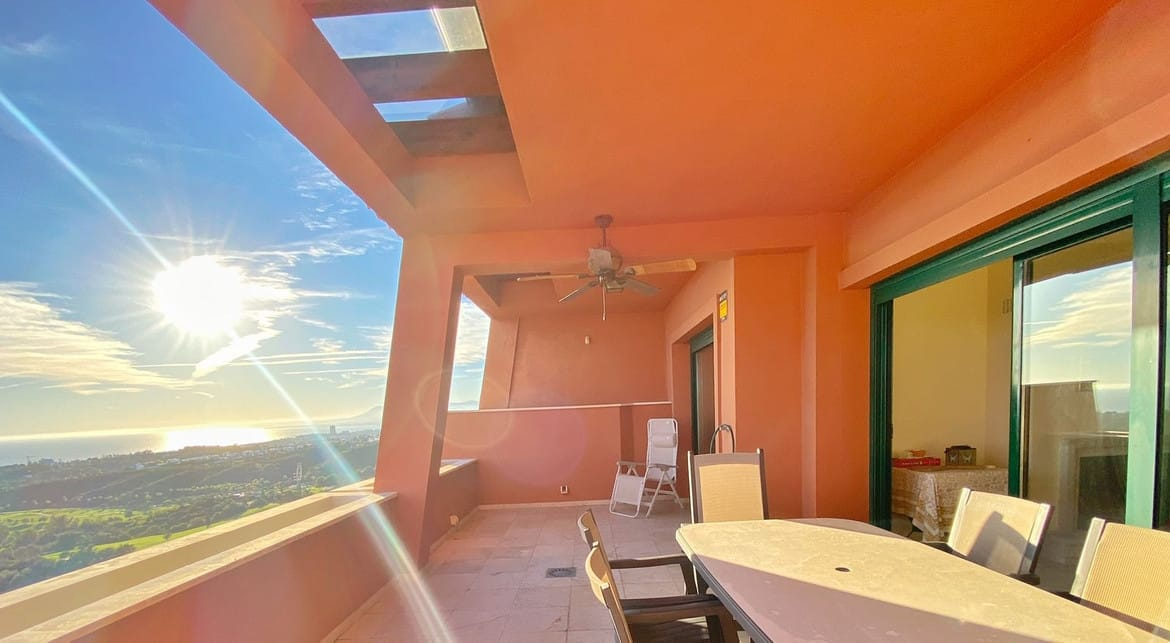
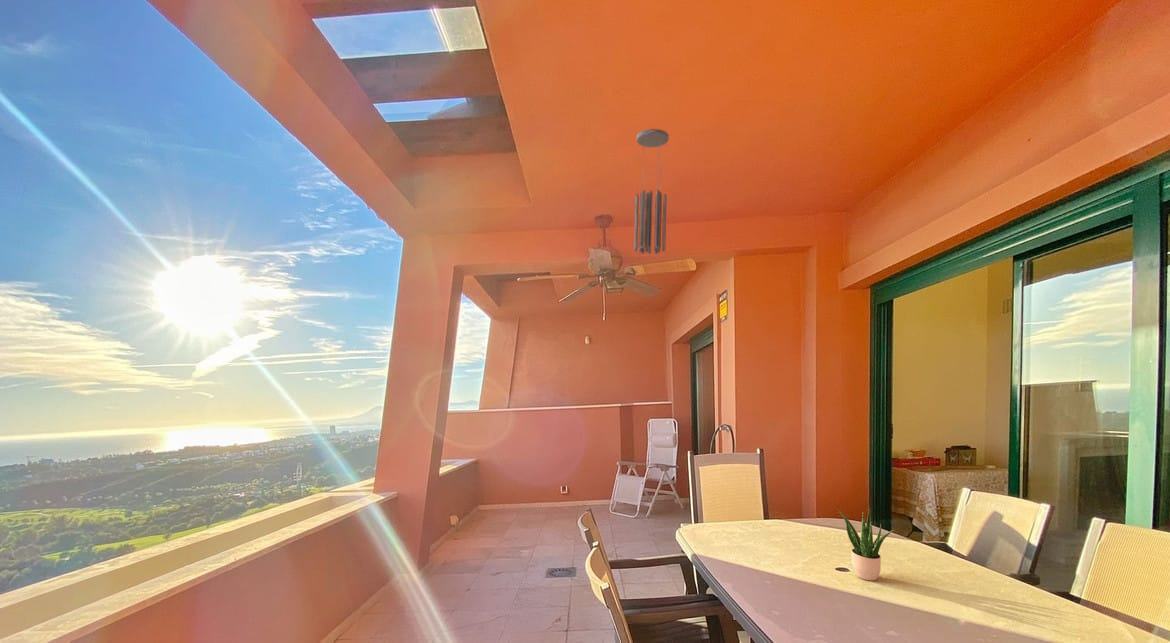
+ potted plant [836,506,895,582]
+ wind chime [633,128,670,255]
